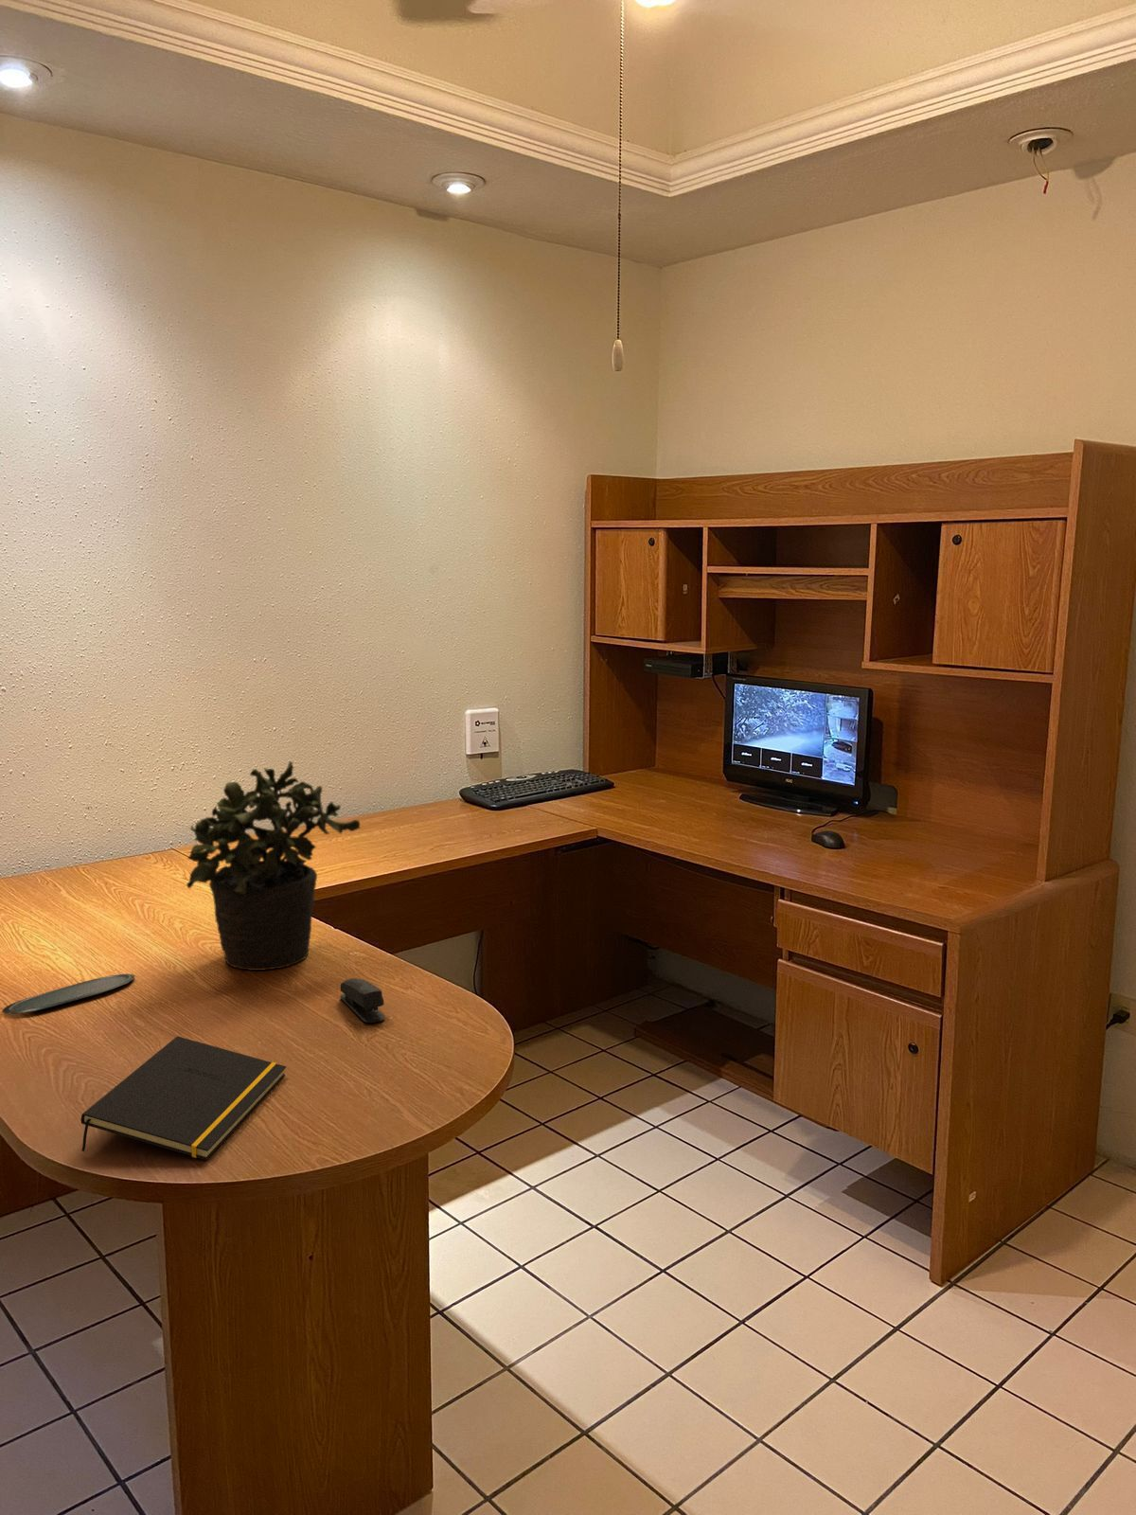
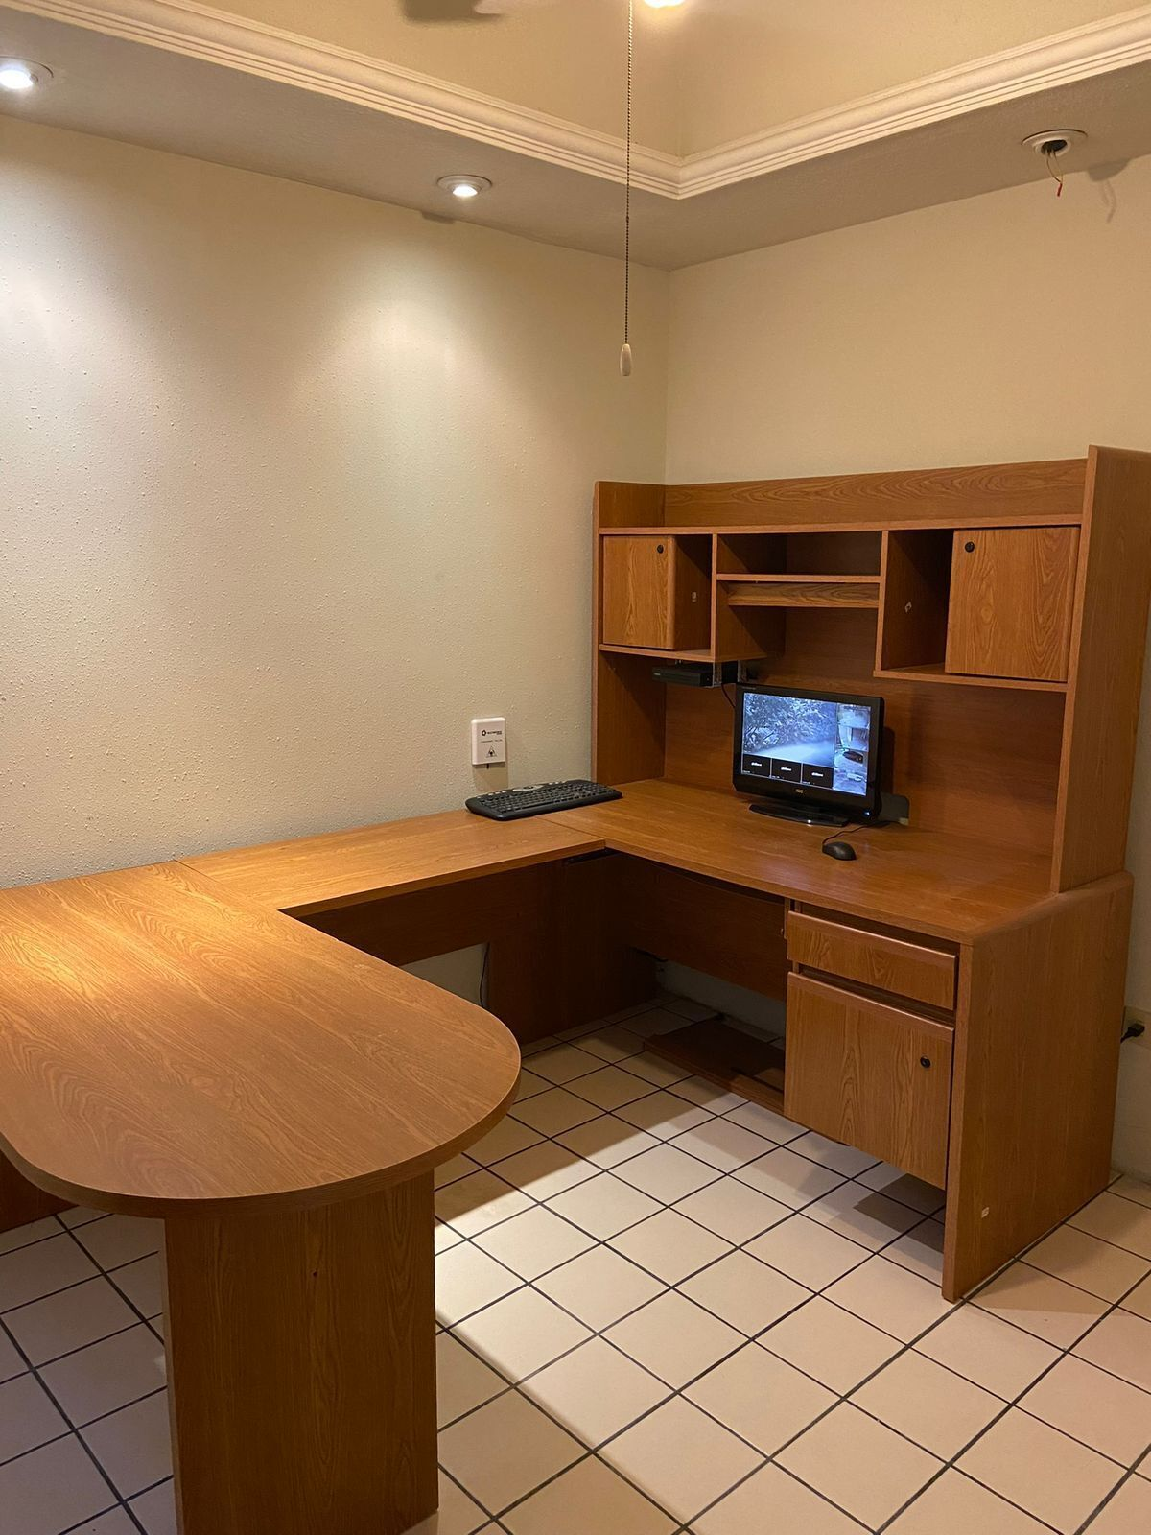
- oval tray [2,973,135,1015]
- notepad [80,1035,286,1161]
- potted plant [185,760,362,971]
- stapler [339,977,387,1024]
